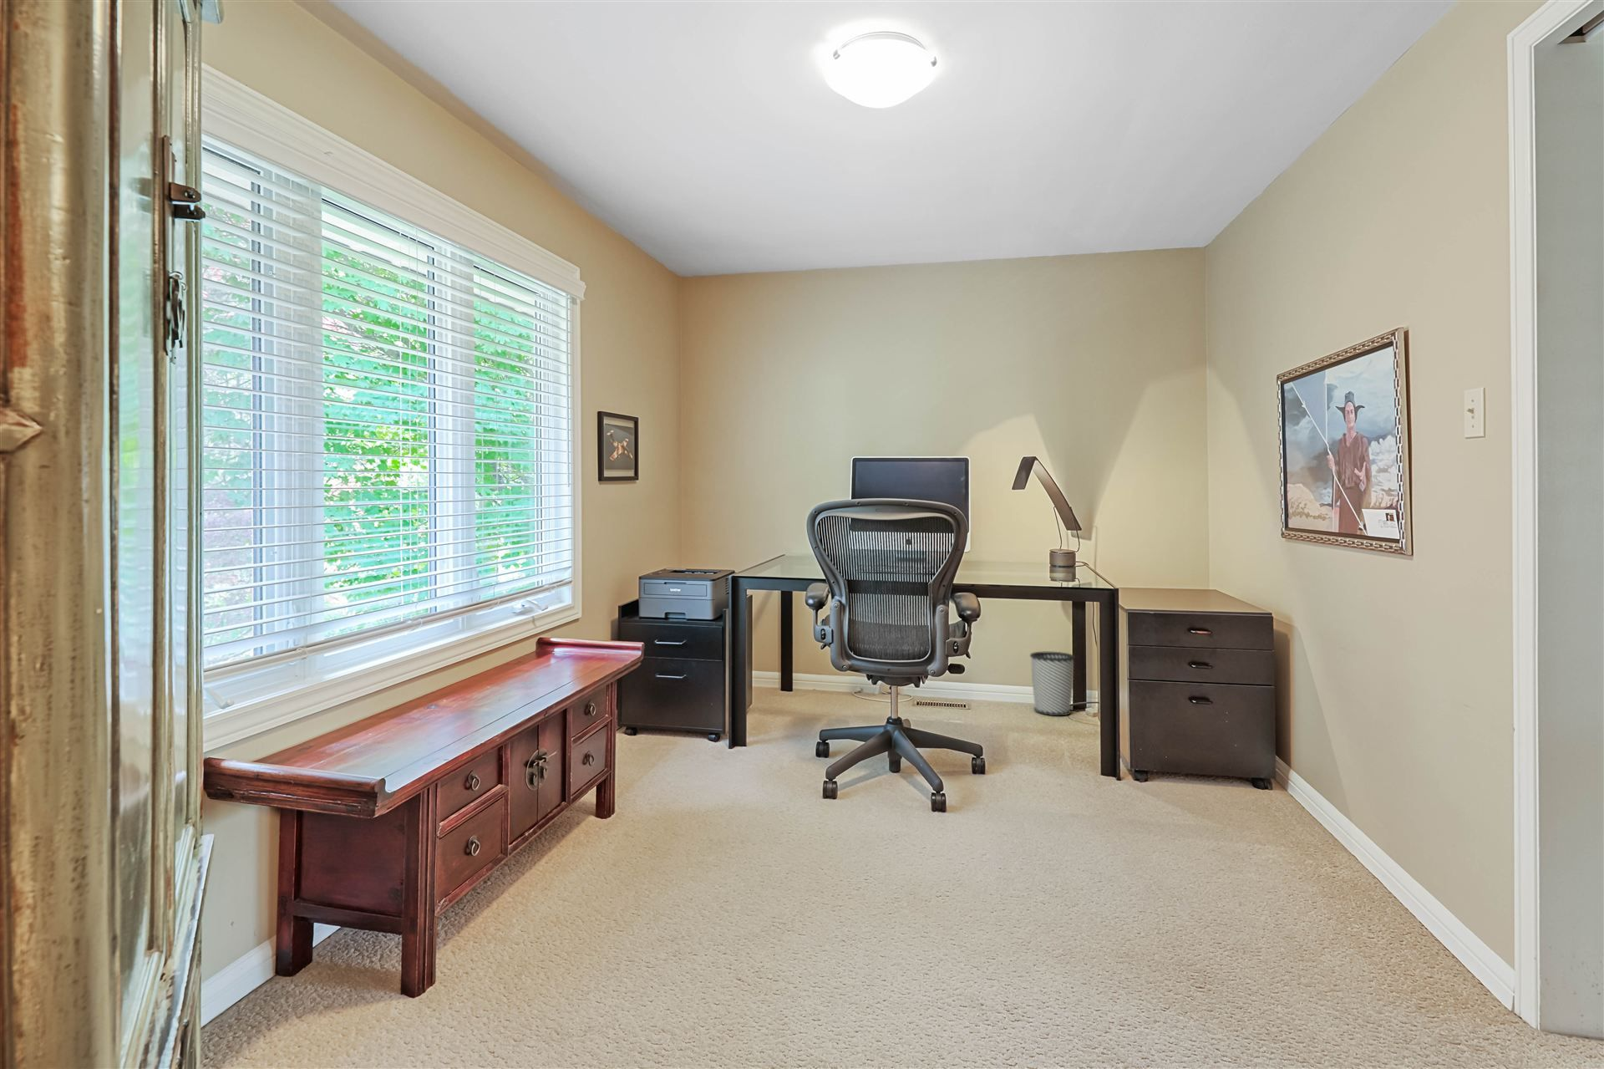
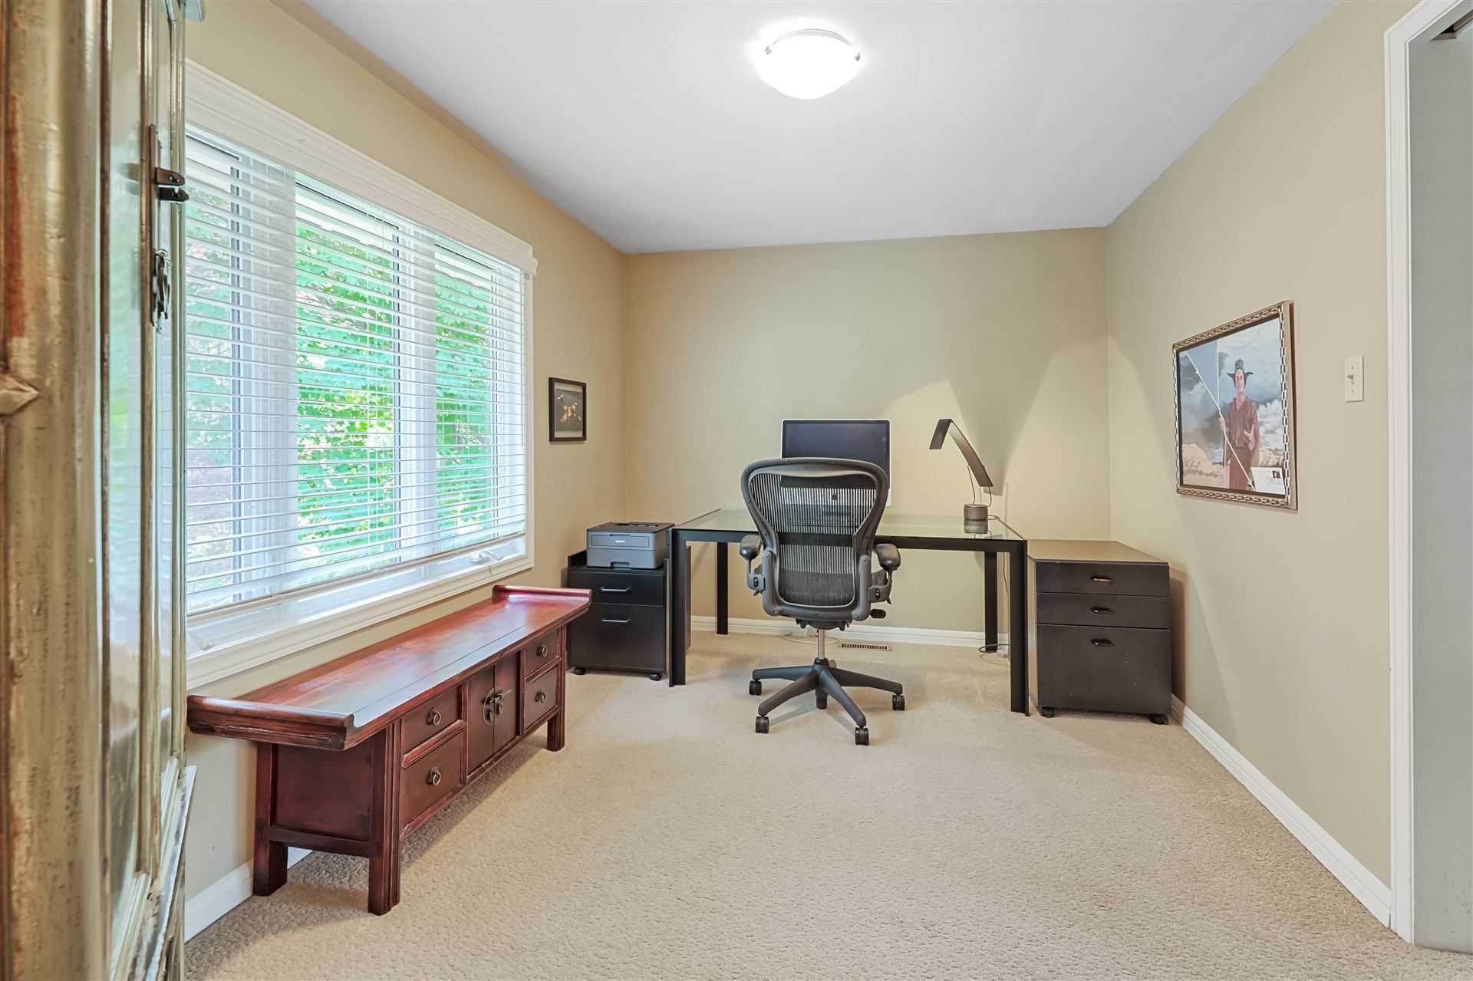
- wastebasket [1029,651,1076,716]
